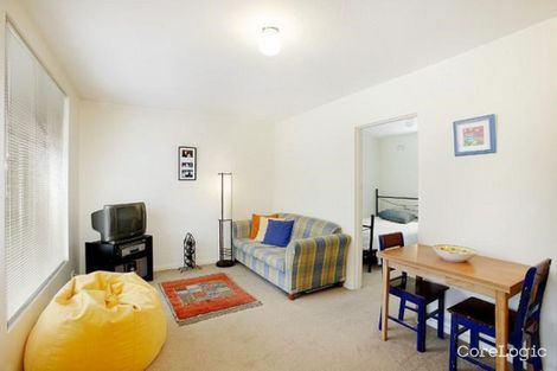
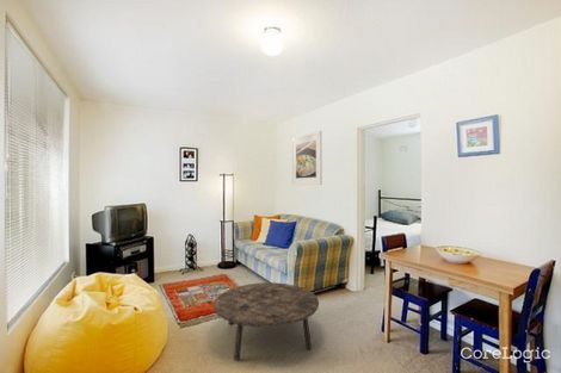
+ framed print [291,130,323,186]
+ coffee table [212,281,320,362]
